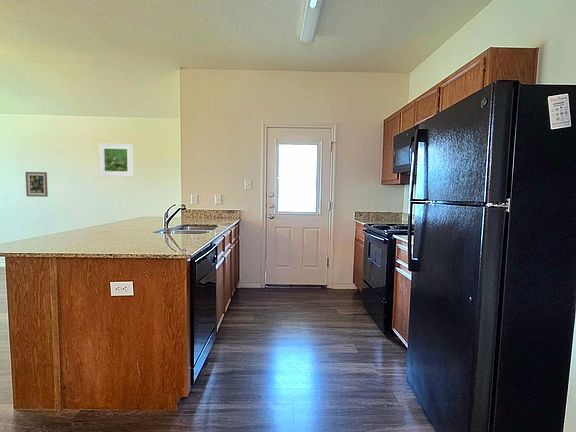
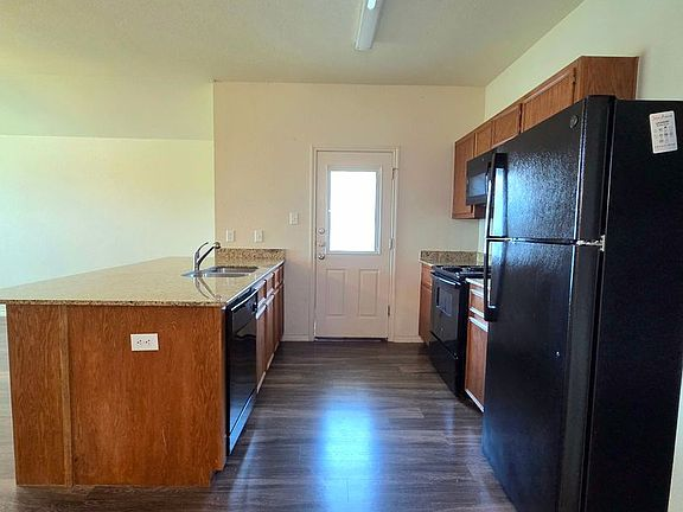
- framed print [98,142,134,178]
- wall art [25,171,49,198]
